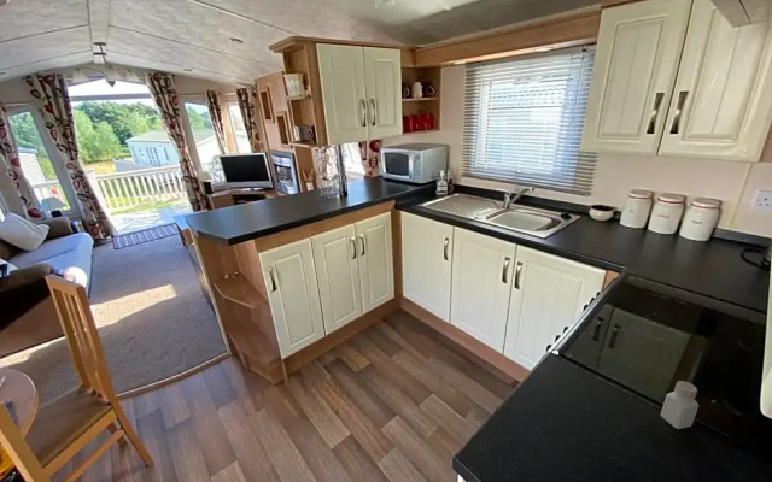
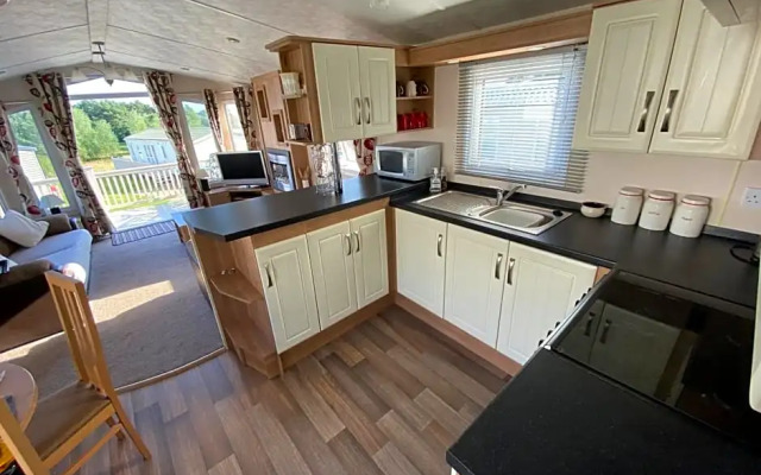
- pepper shaker [660,380,700,430]
